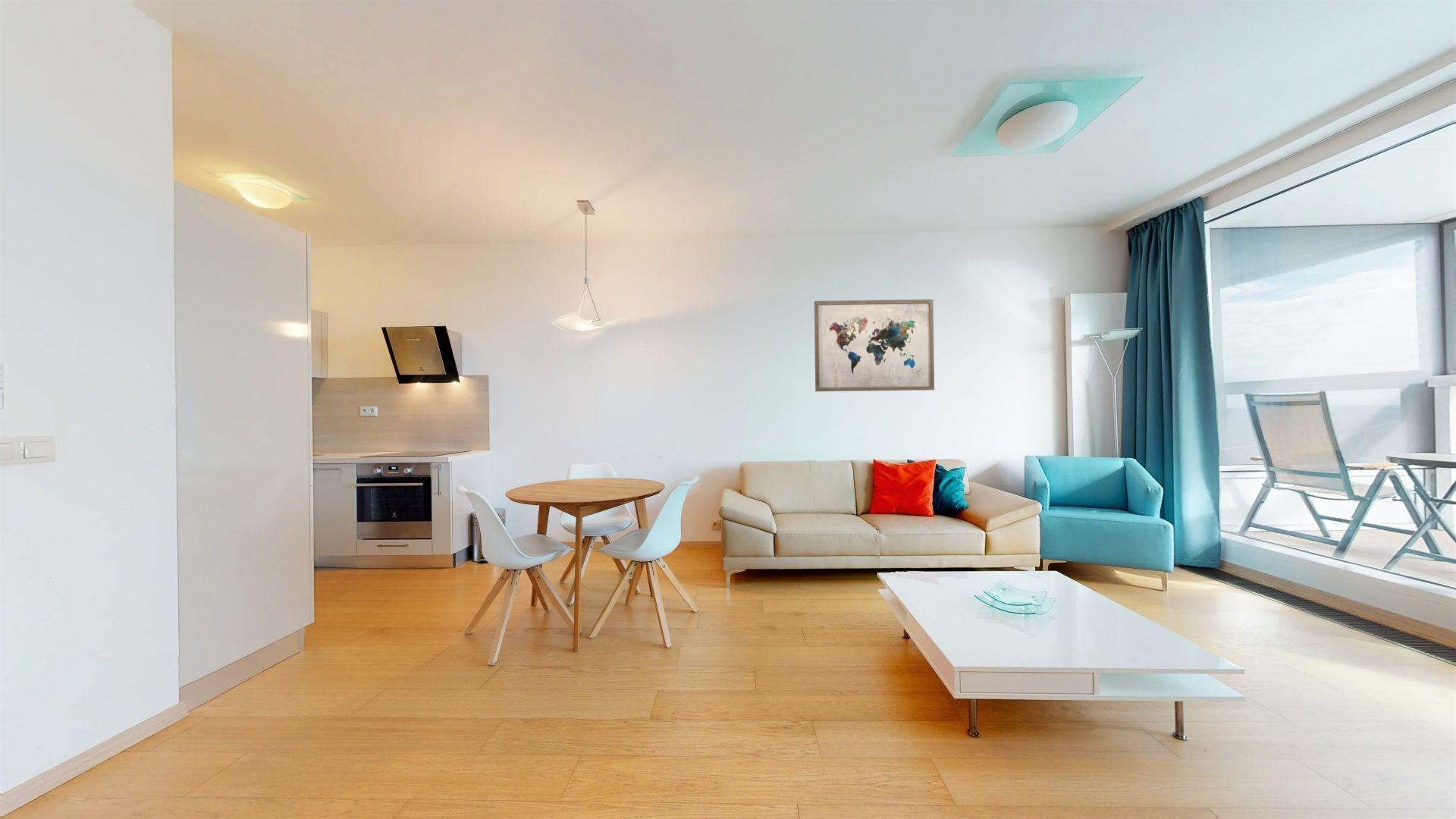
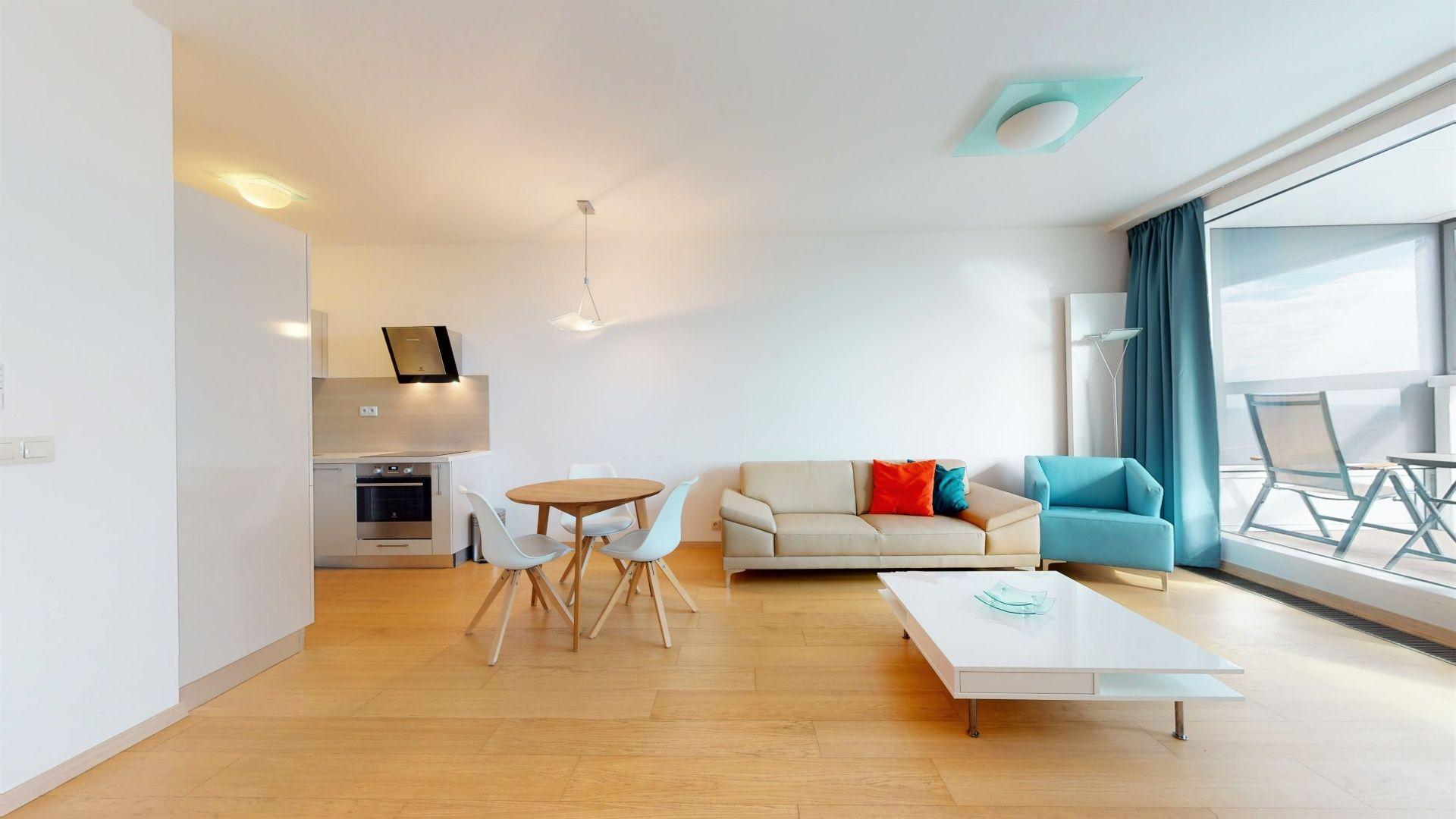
- wall art [814,299,935,392]
